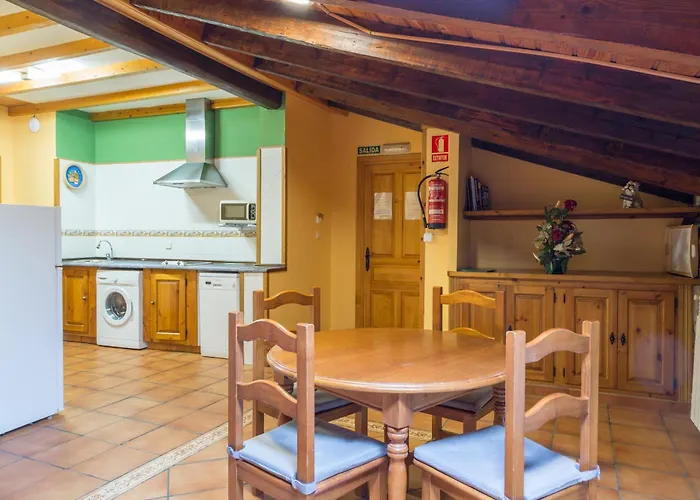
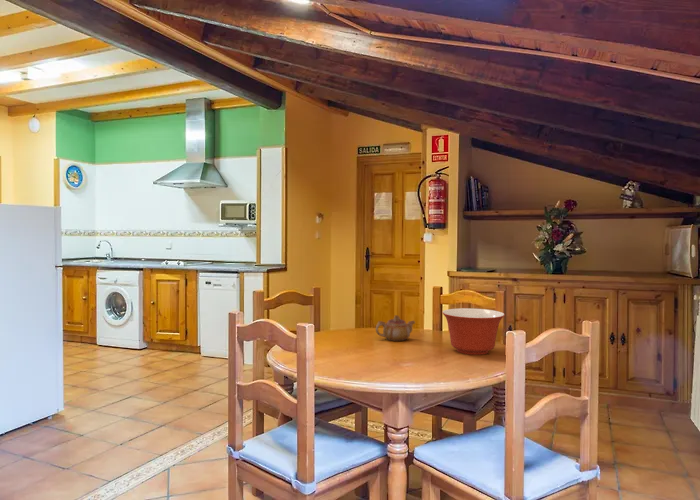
+ mixing bowl [441,307,506,356]
+ teapot [375,314,416,342]
